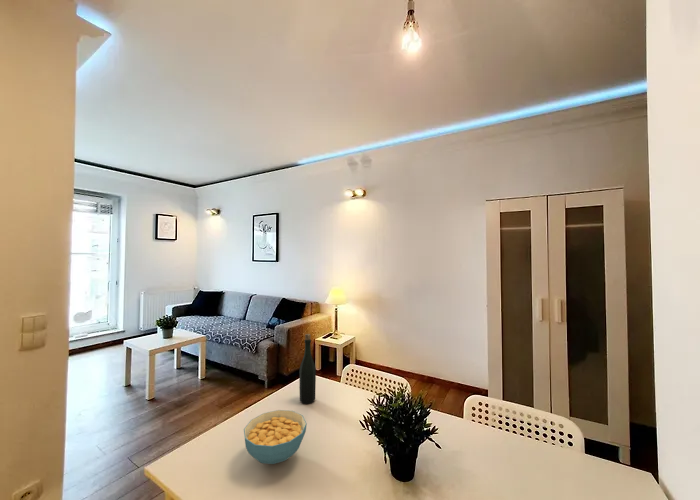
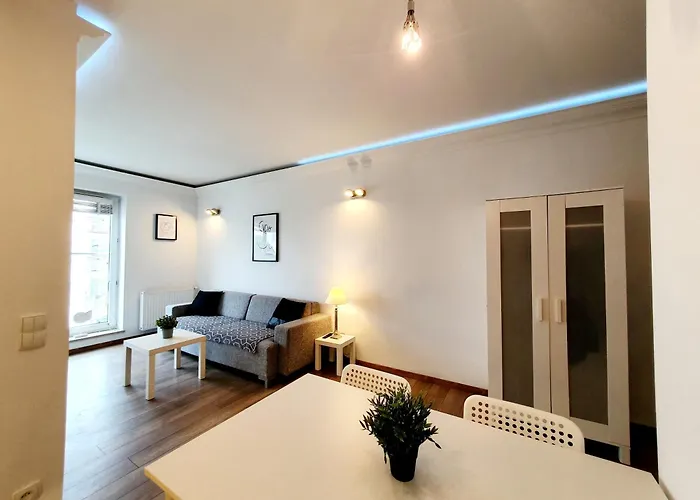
- bottle [298,333,317,405]
- cereal bowl [243,409,308,465]
